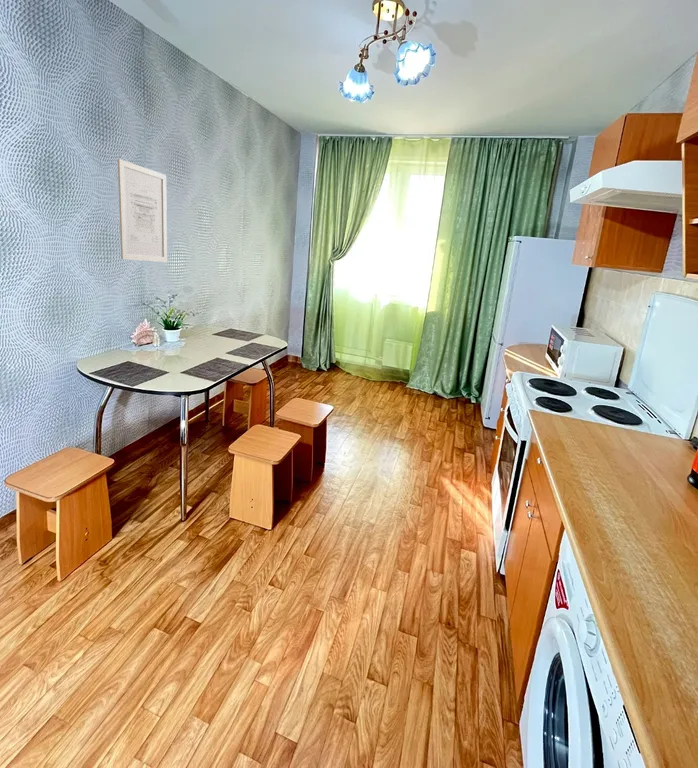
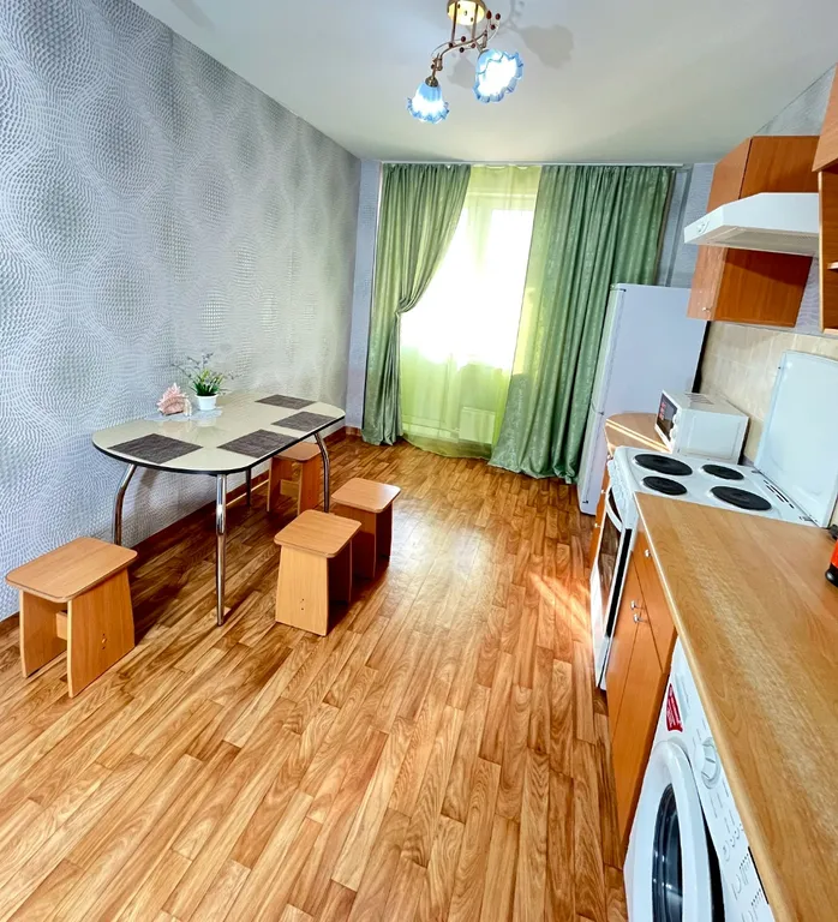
- wall art [117,158,168,263]
